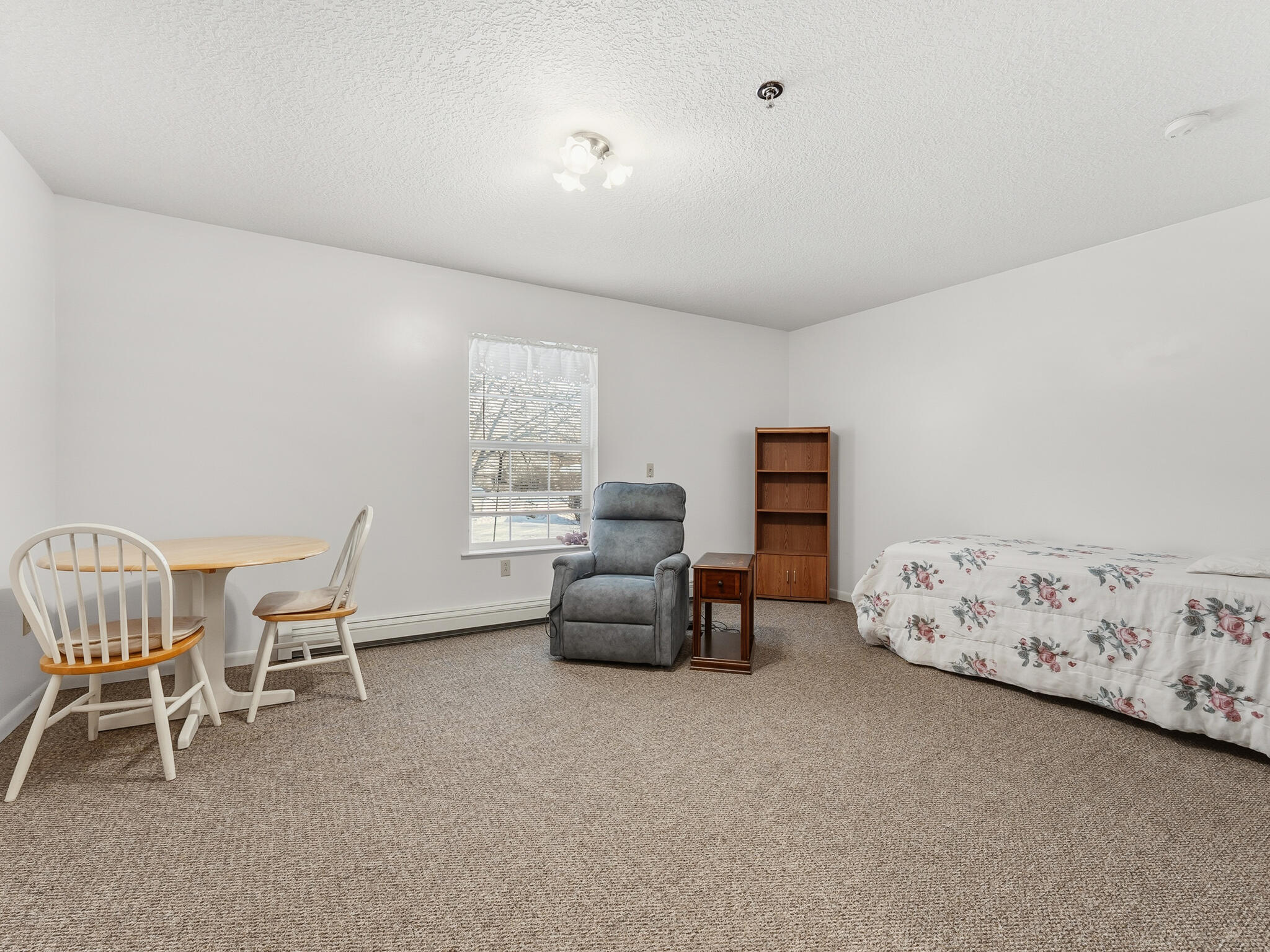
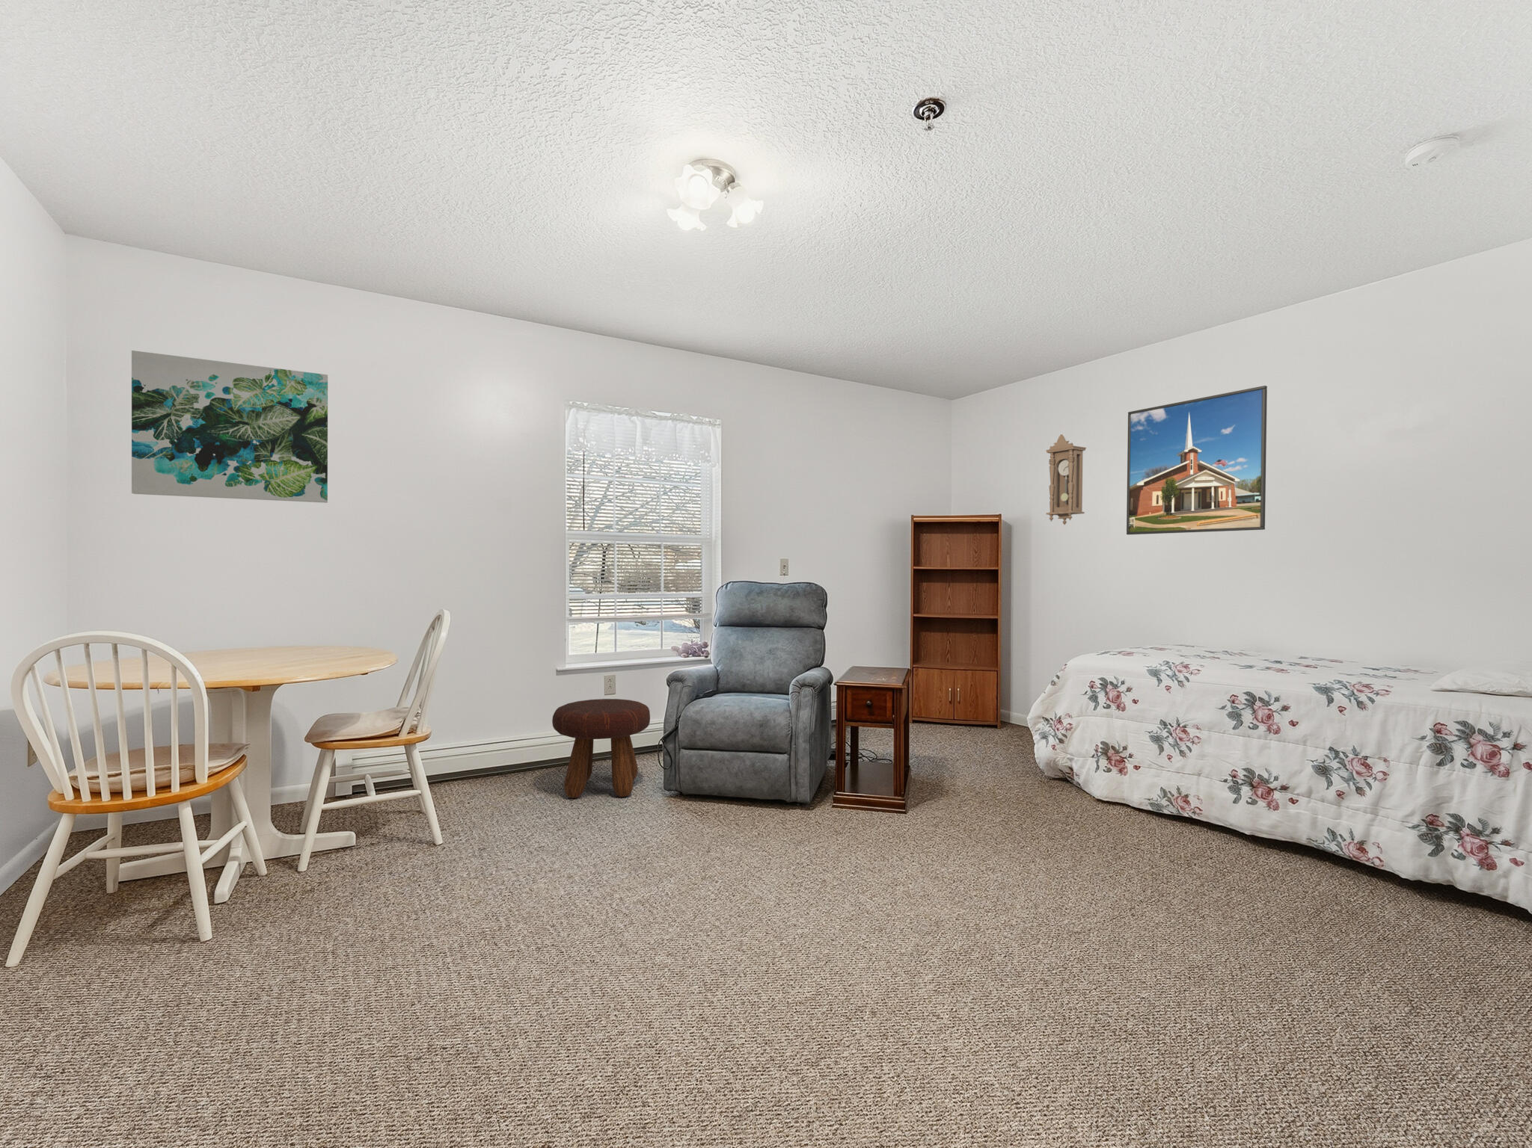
+ wall art [131,350,328,504]
+ footstool [551,698,651,798]
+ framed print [1125,385,1268,535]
+ pendulum clock [1045,433,1087,526]
